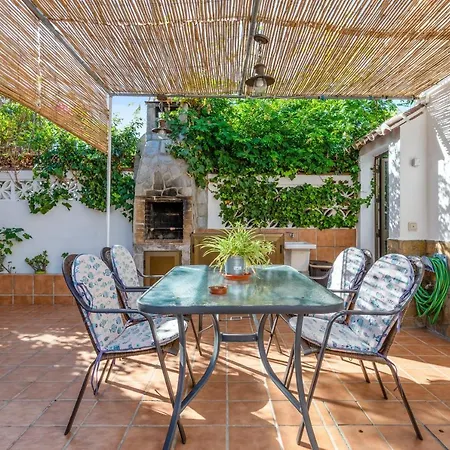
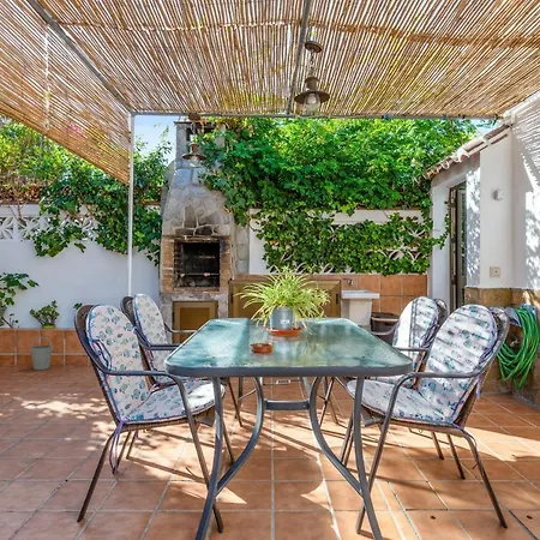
+ bucket [30,336,54,371]
